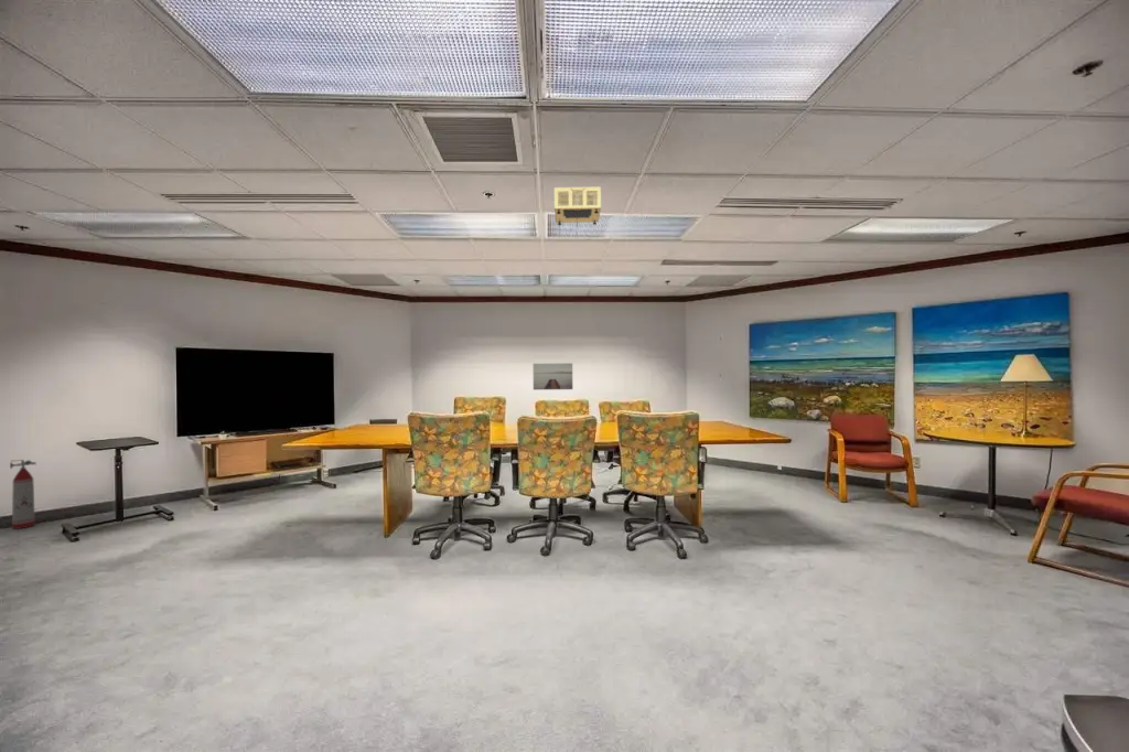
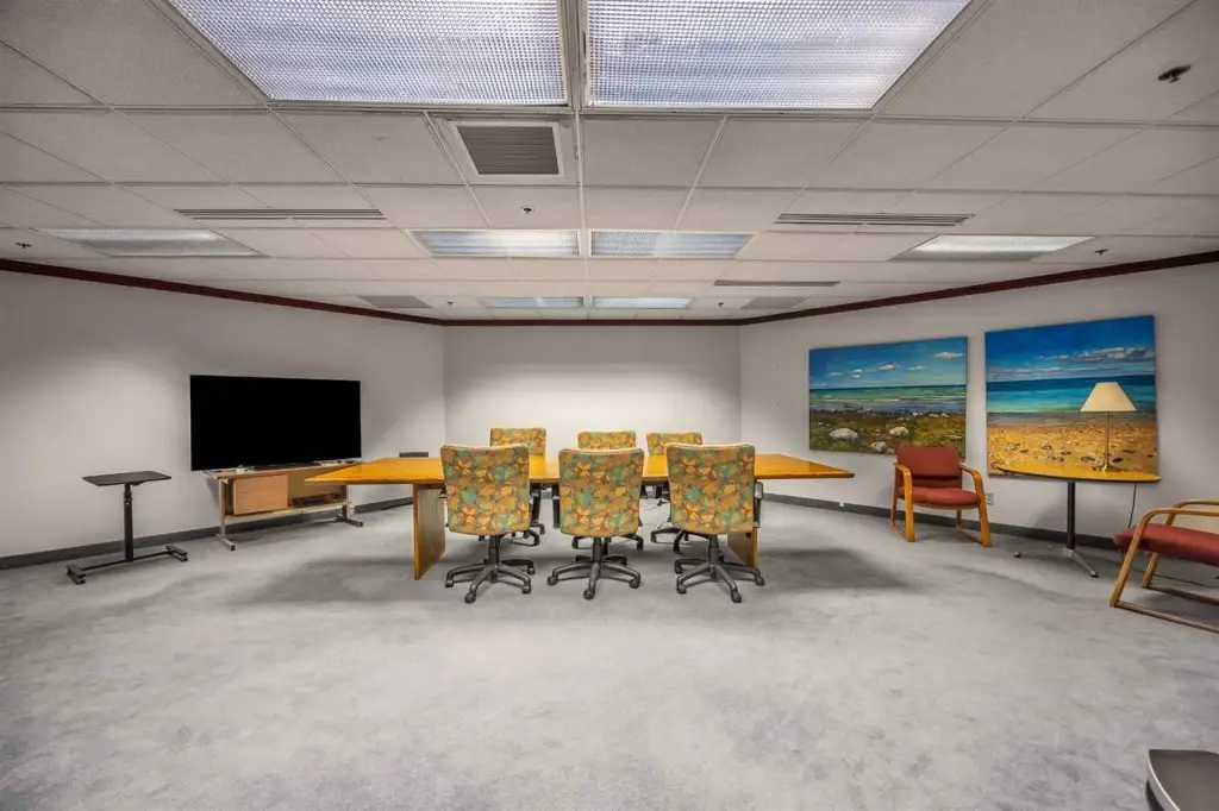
- projector [553,186,602,237]
- fire extinguisher [9,459,37,530]
- wall art [533,362,573,390]
